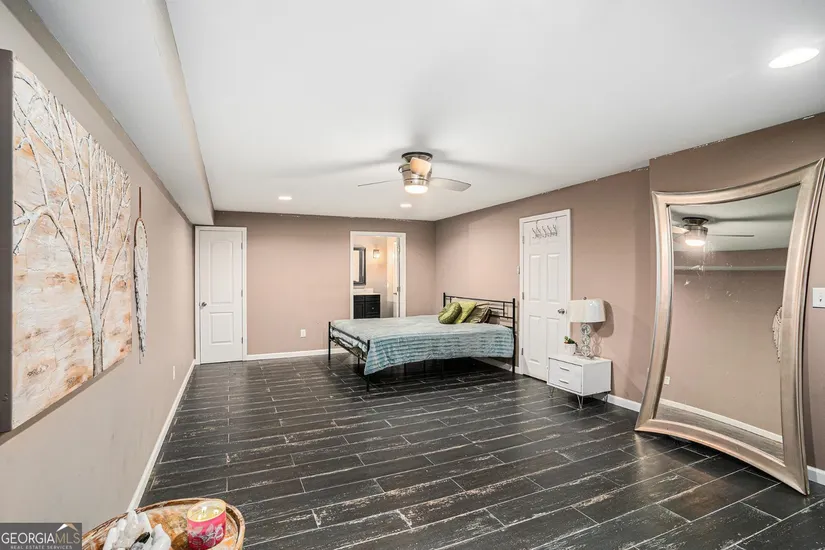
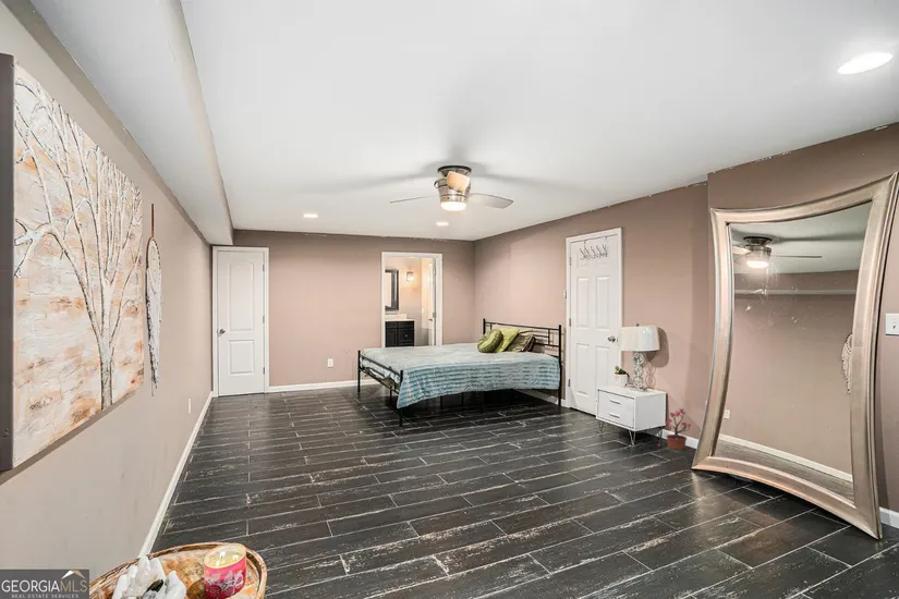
+ potted plant [656,407,692,453]
